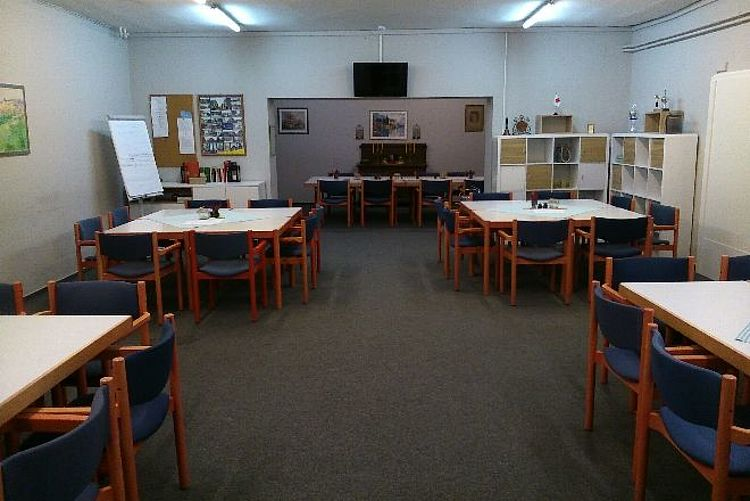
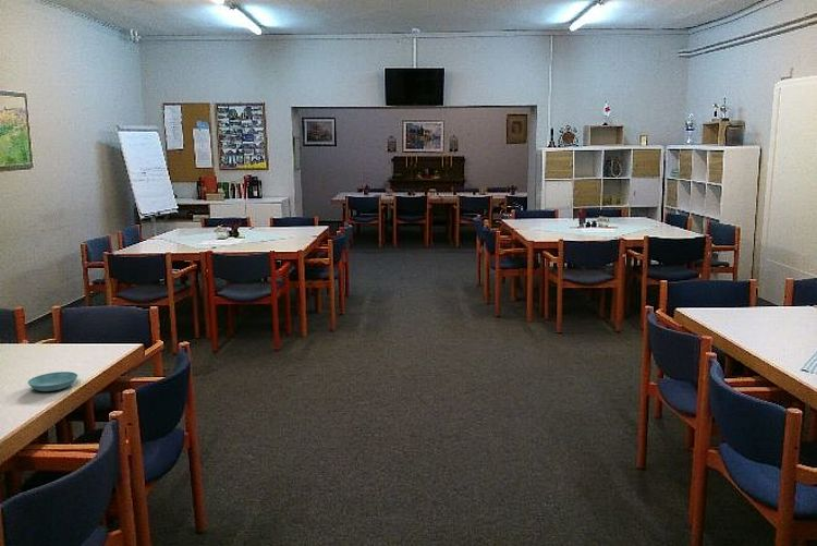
+ saucer [26,371,78,392]
